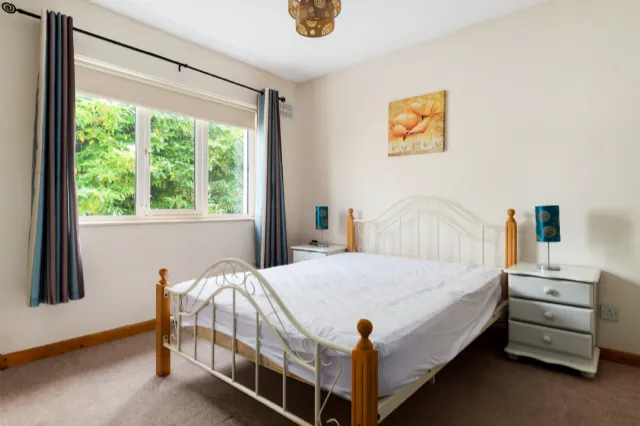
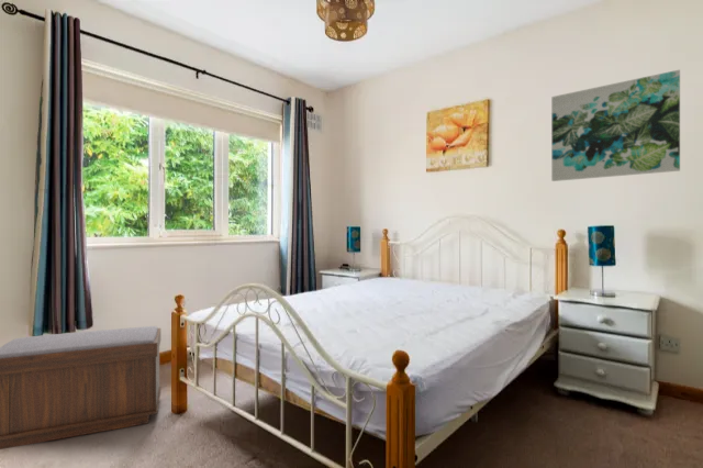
+ wall art [550,68,681,182]
+ bench [0,325,163,450]
